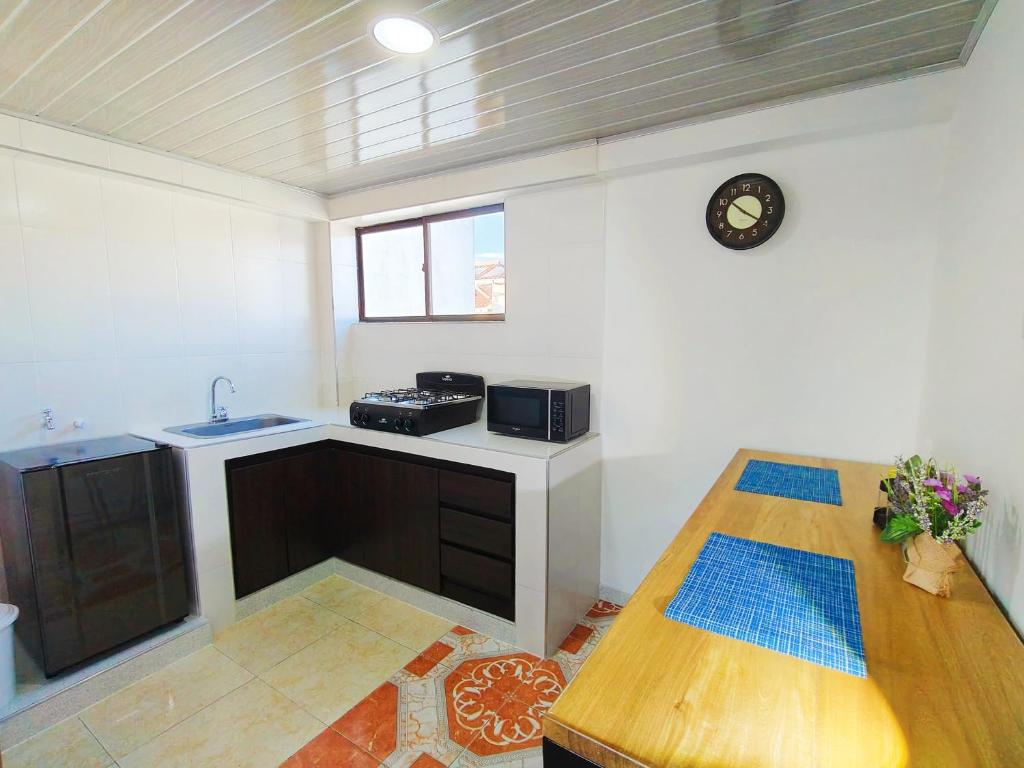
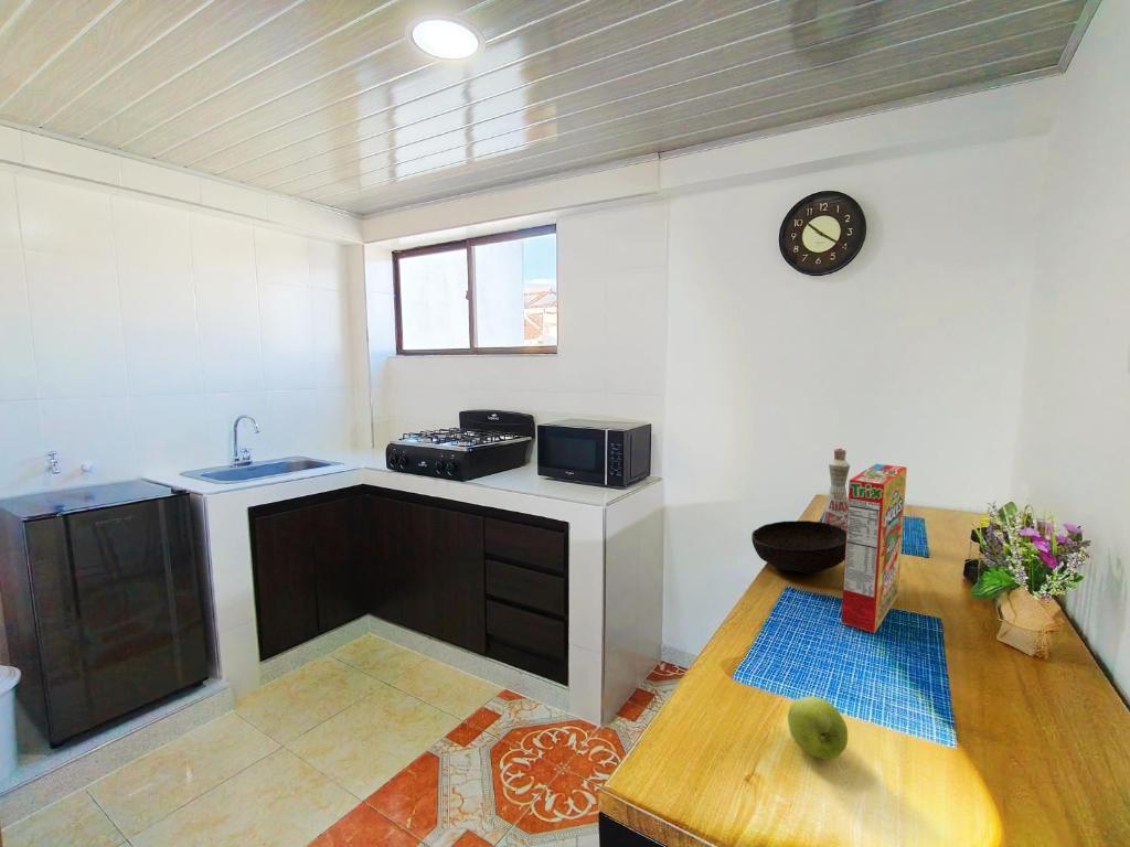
+ apple [787,695,849,761]
+ bowl [750,519,846,575]
+ cereal box [840,463,908,634]
+ bottle [821,447,851,530]
